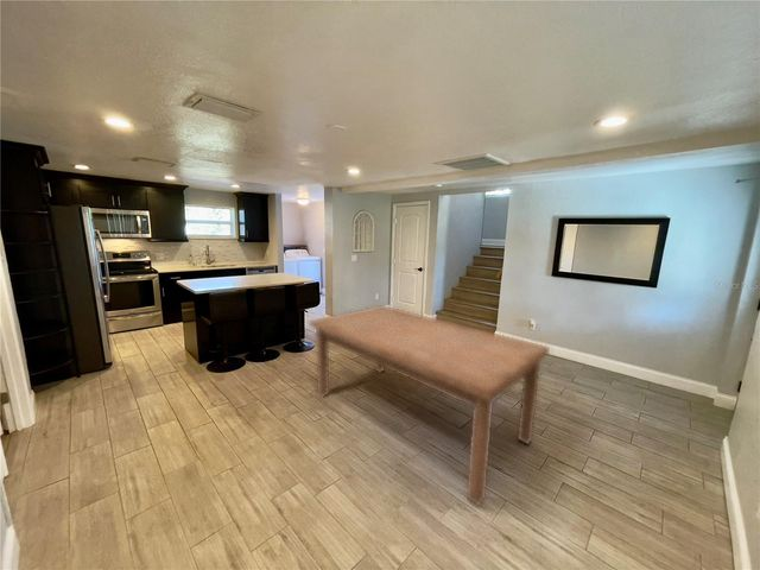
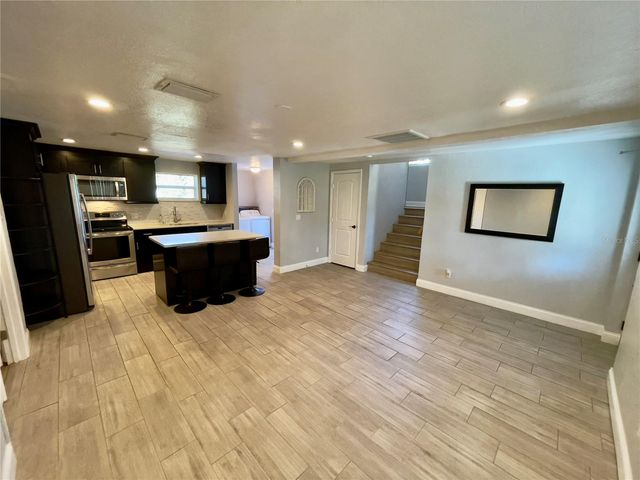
- dining table [308,304,551,507]
